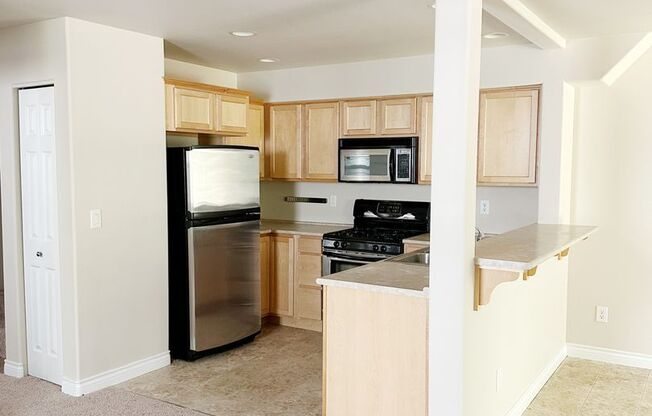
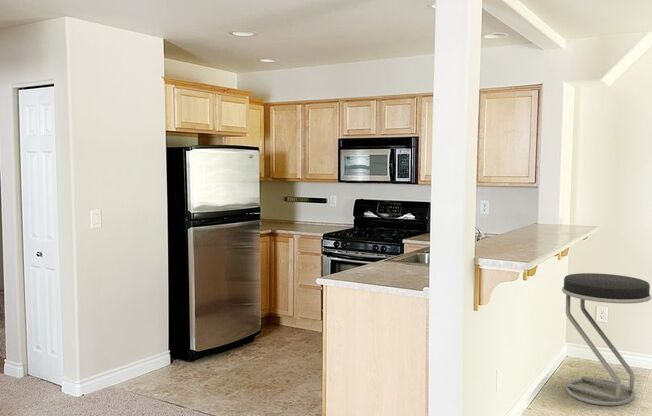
+ stool [561,272,652,407]
